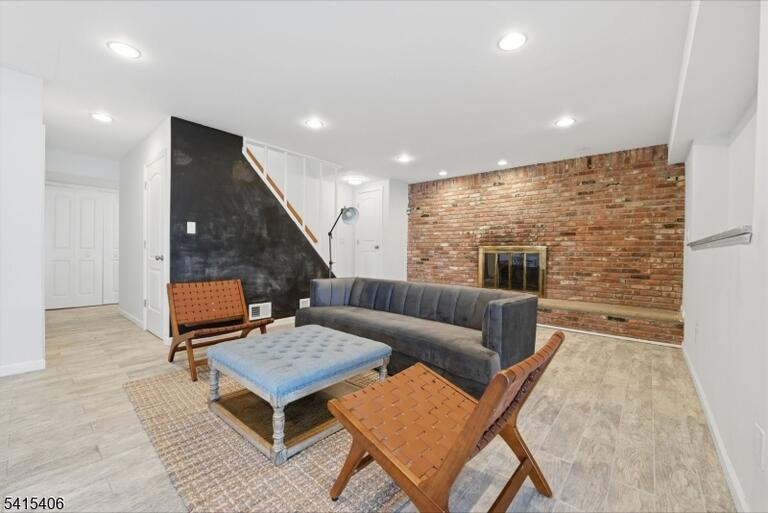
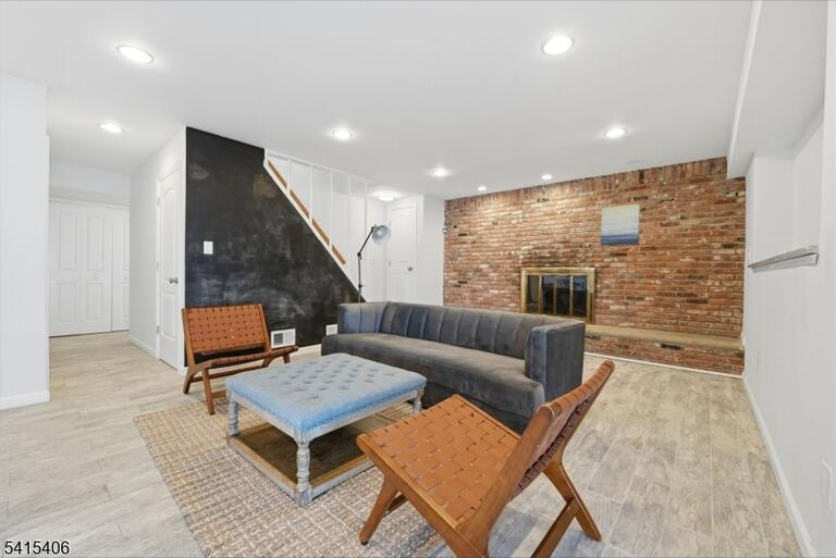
+ wall art [600,203,641,247]
